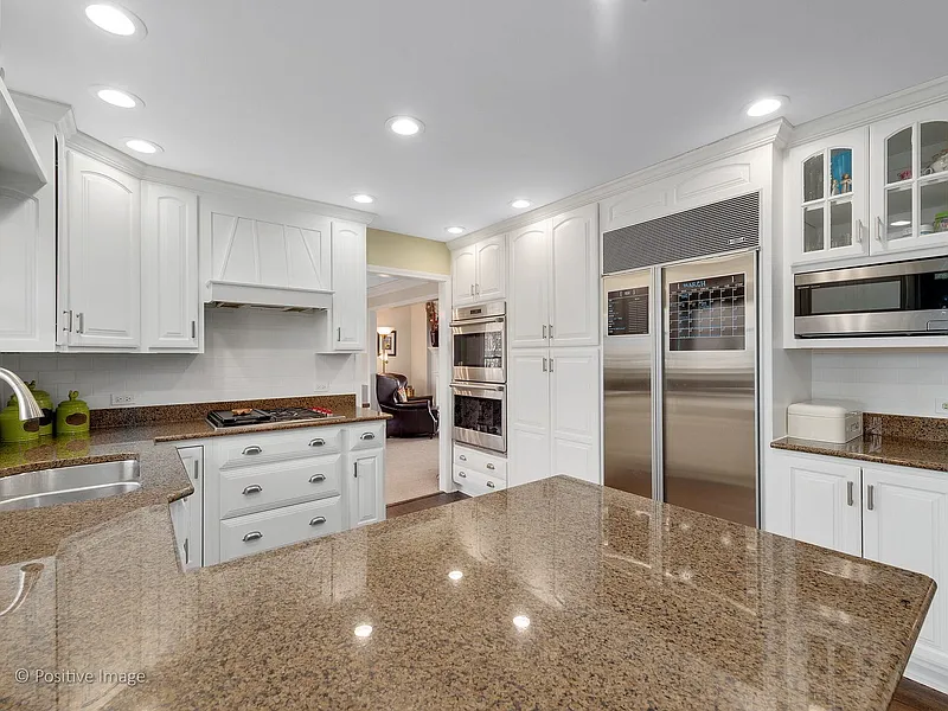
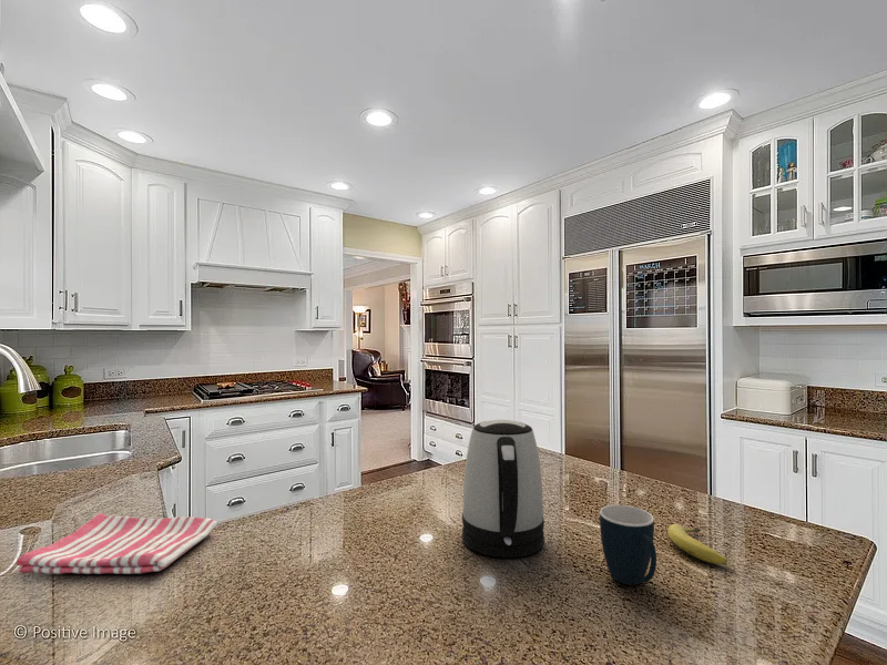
+ dish towel [16,512,218,575]
+ kettle [461,419,546,559]
+ mug [599,504,657,586]
+ fruit [666,523,728,565]
